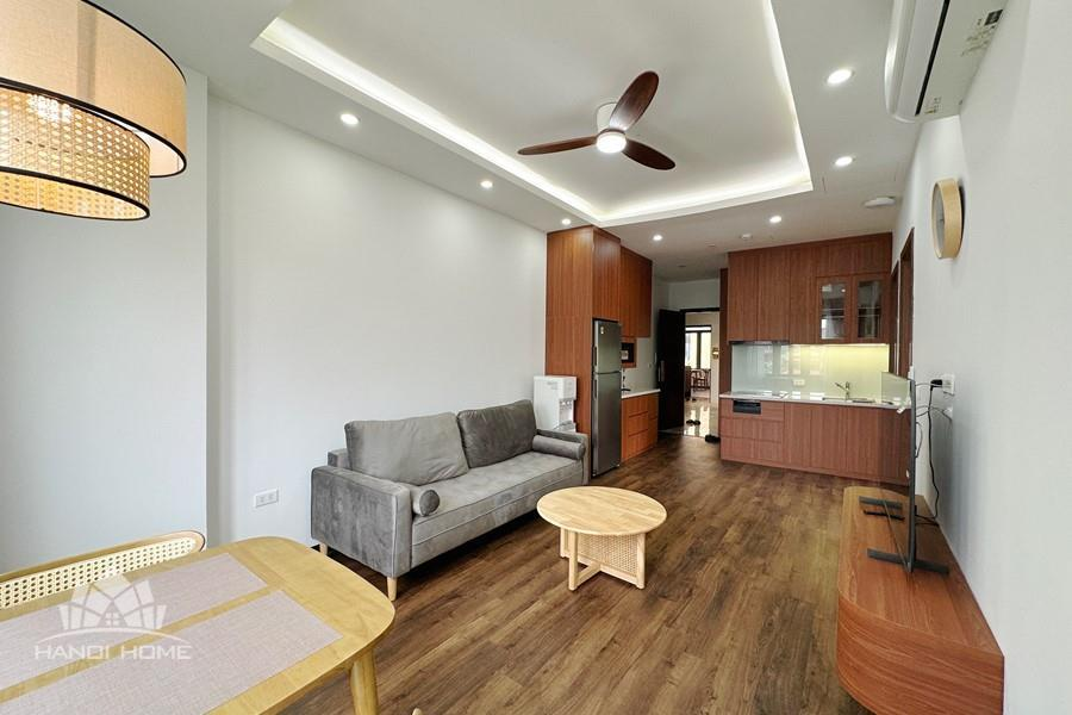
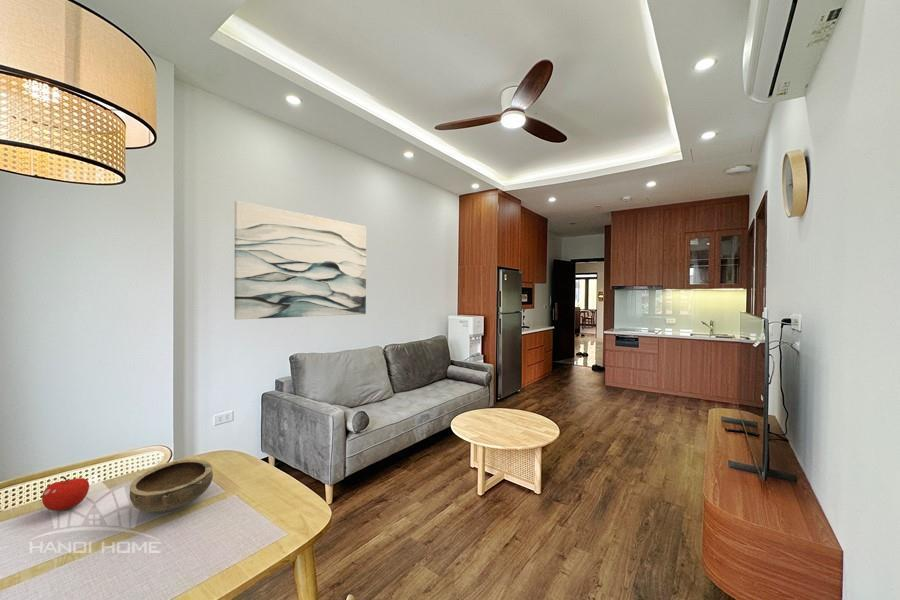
+ bowl [129,458,214,514]
+ wall art [233,200,367,320]
+ fruit [41,476,90,512]
